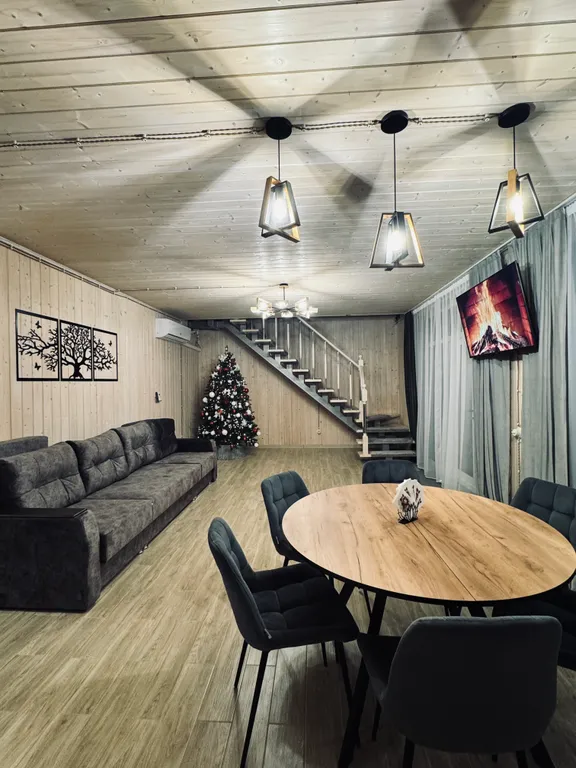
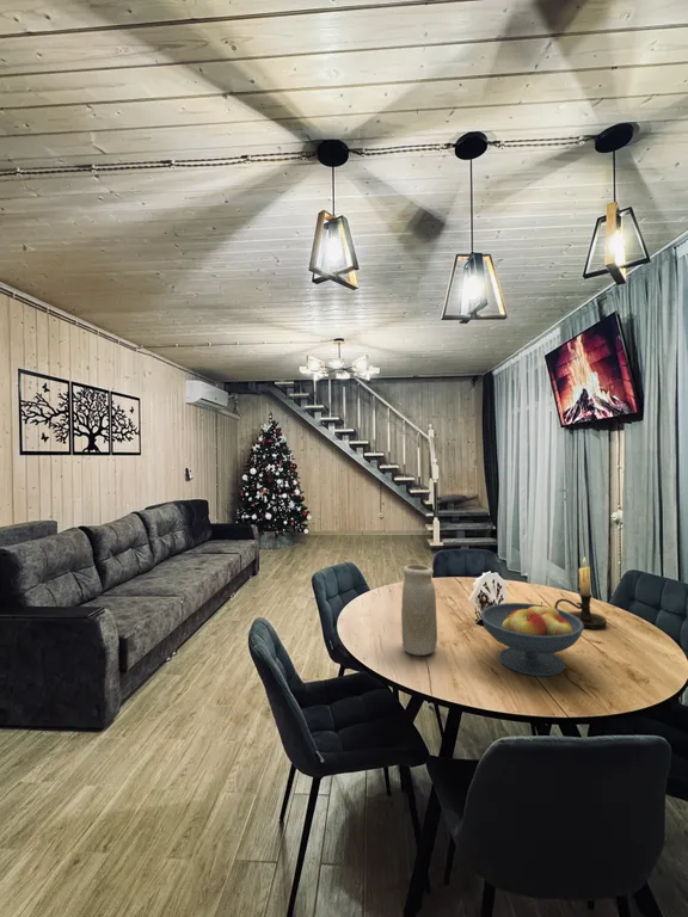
+ vase [400,564,438,657]
+ candle holder [553,555,608,629]
+ fruit bowl [479,601,585,677]
